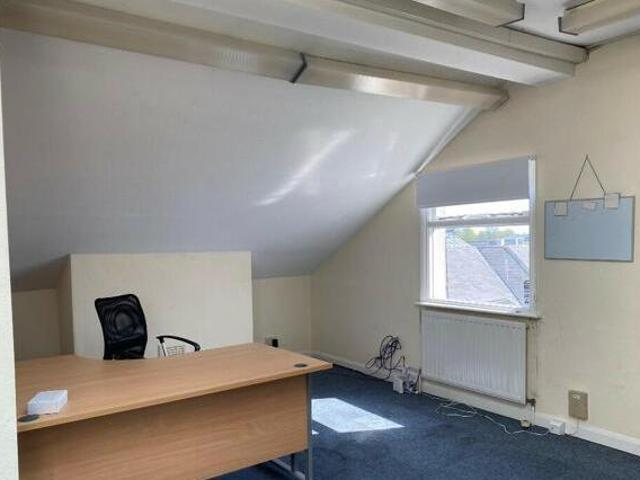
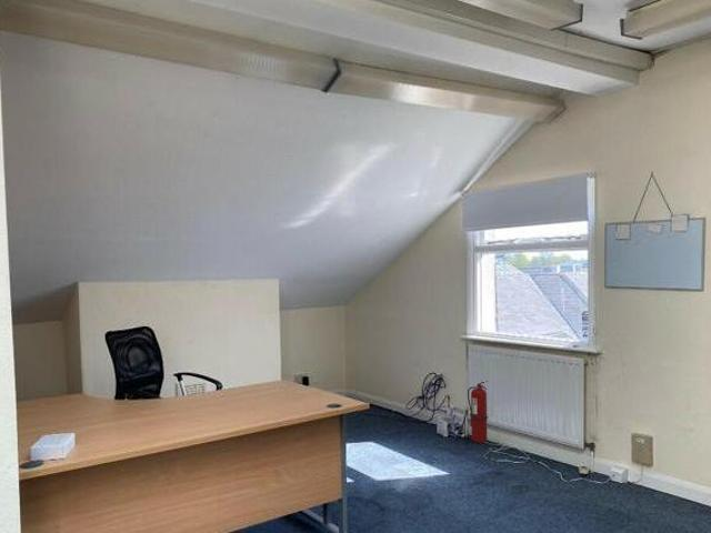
+ fire extinguisher [467,380,489,443]
